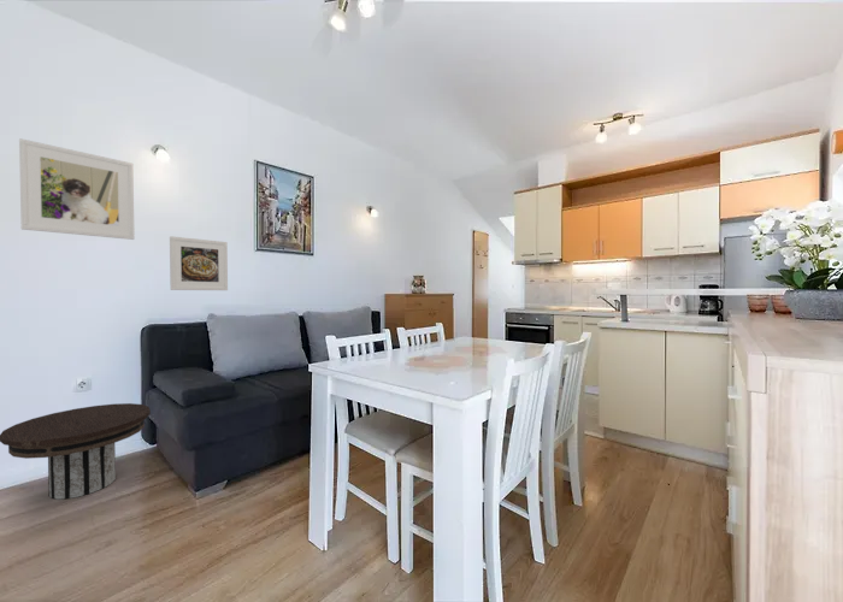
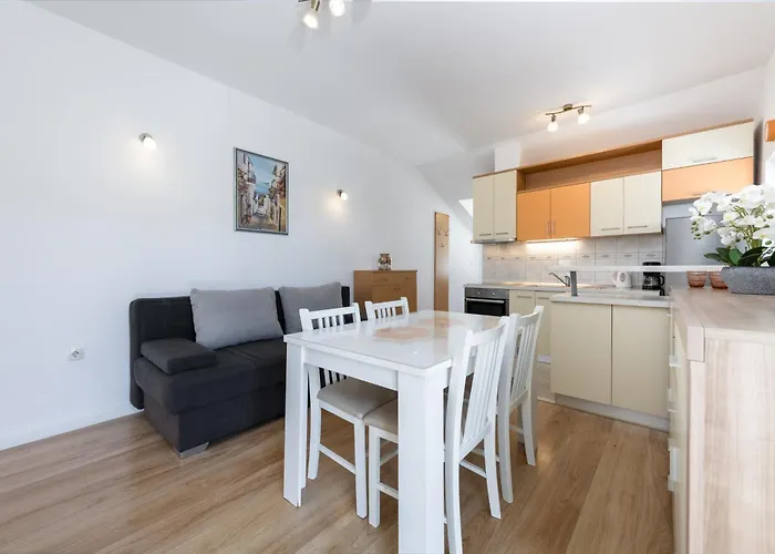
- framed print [18,137,136,241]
- side table [0,402,152,501]
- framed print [169,235,229,291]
